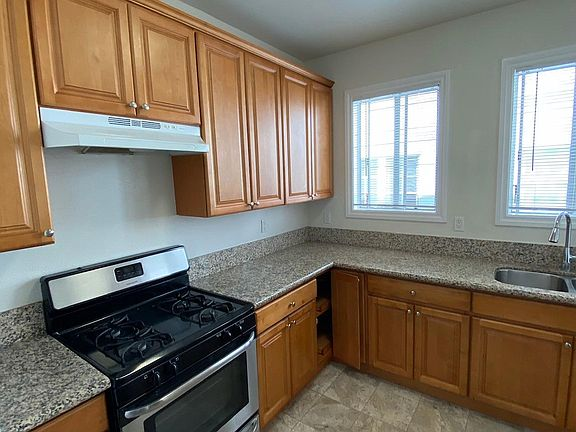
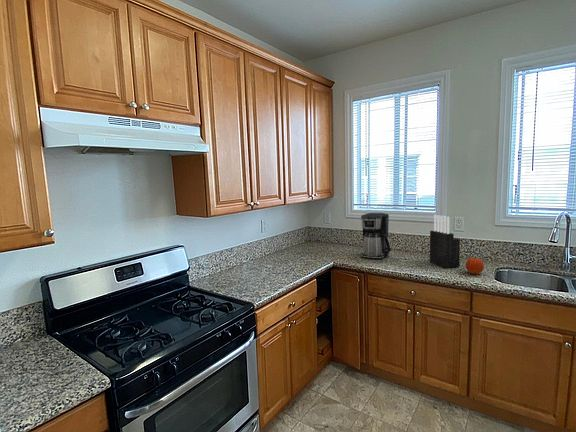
+ coffee maker [360,212,392,260]
+ knife block [429,214,461,269]
+ fruit [465,257,485,275]
